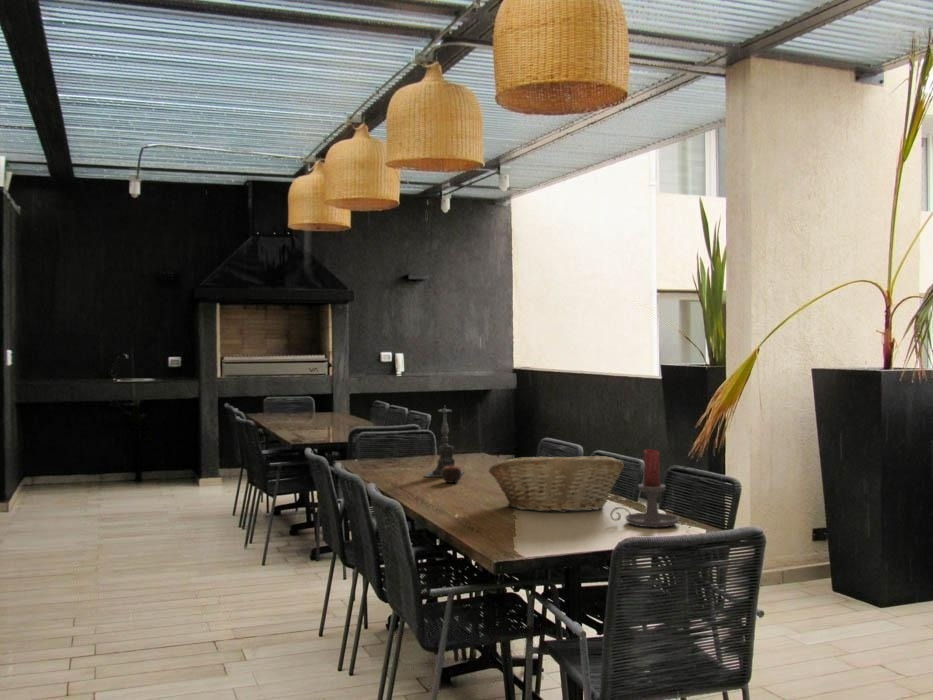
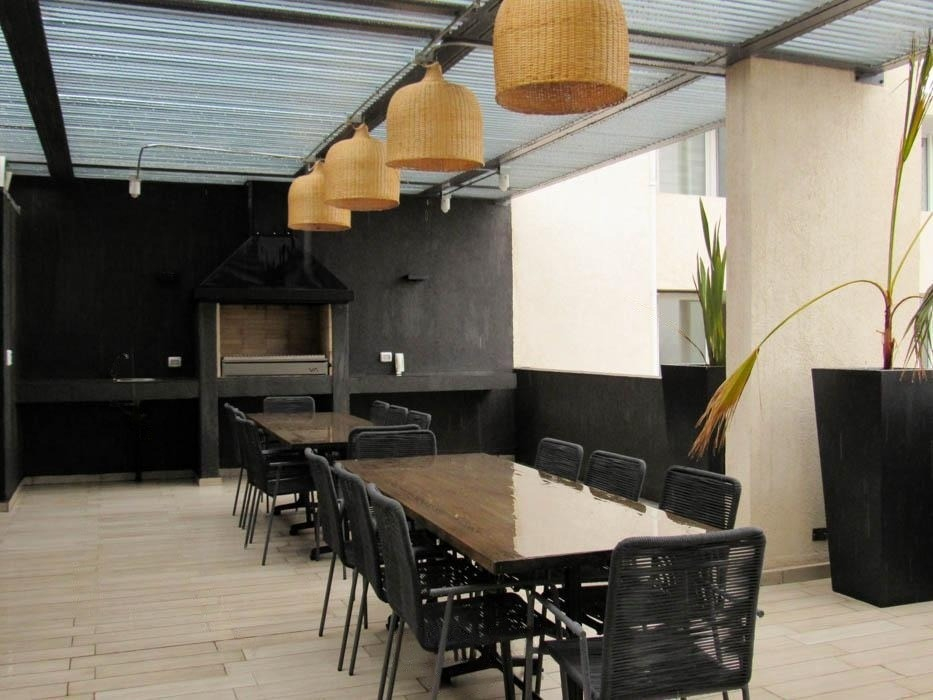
- candle holder [609,448,680,528]
- apple [441,464,463,484]
- candle holder [424,406,465,478]
- fruit basket [488,455,625,513]
